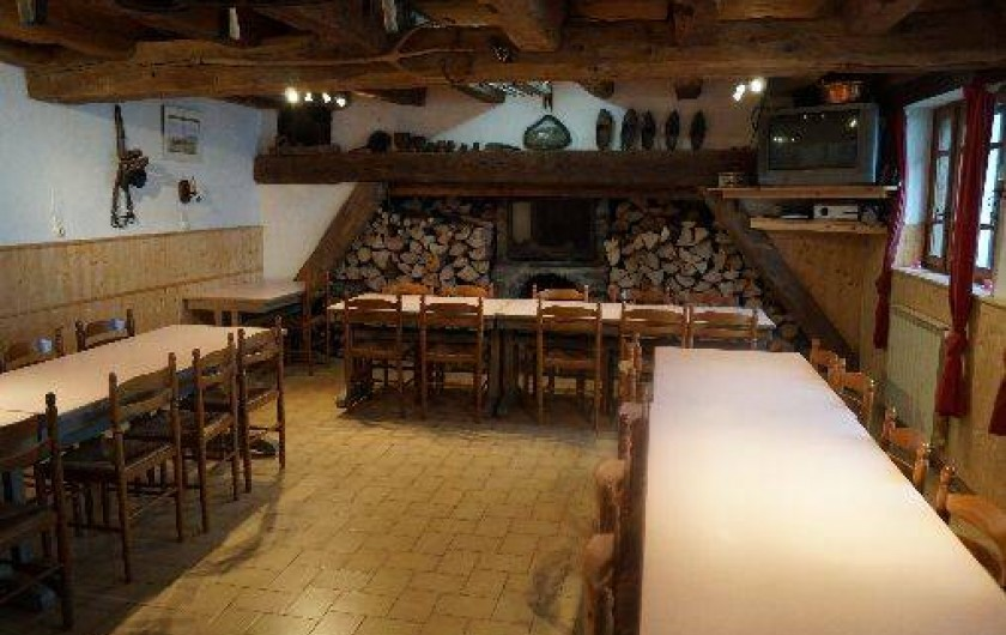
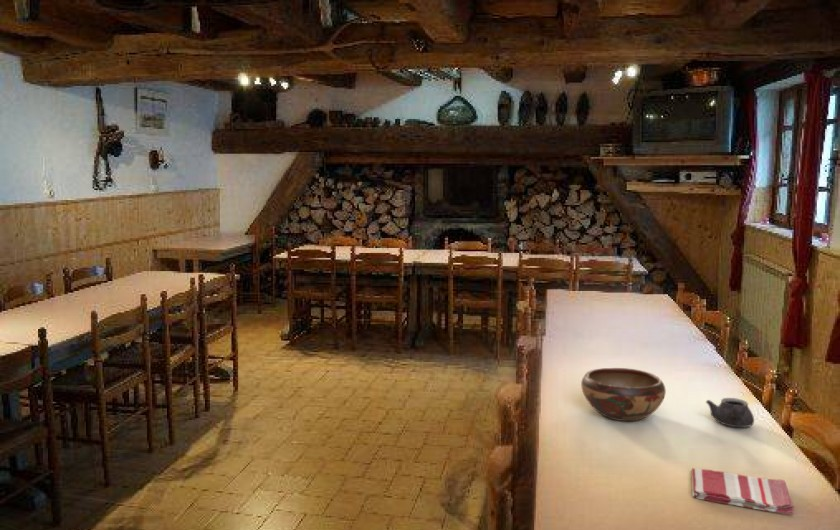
+ dish towel [691,467,795,516]
+ teapot [705,397,755,428]
+ decorative bowl [580,367,667,422]
